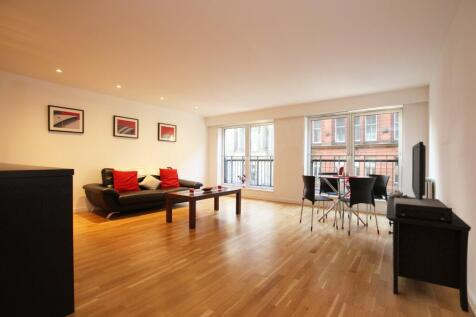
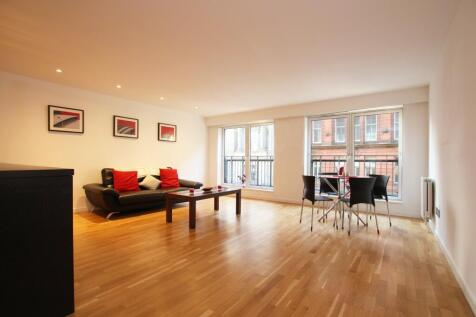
- media console [385,141,472,314]
